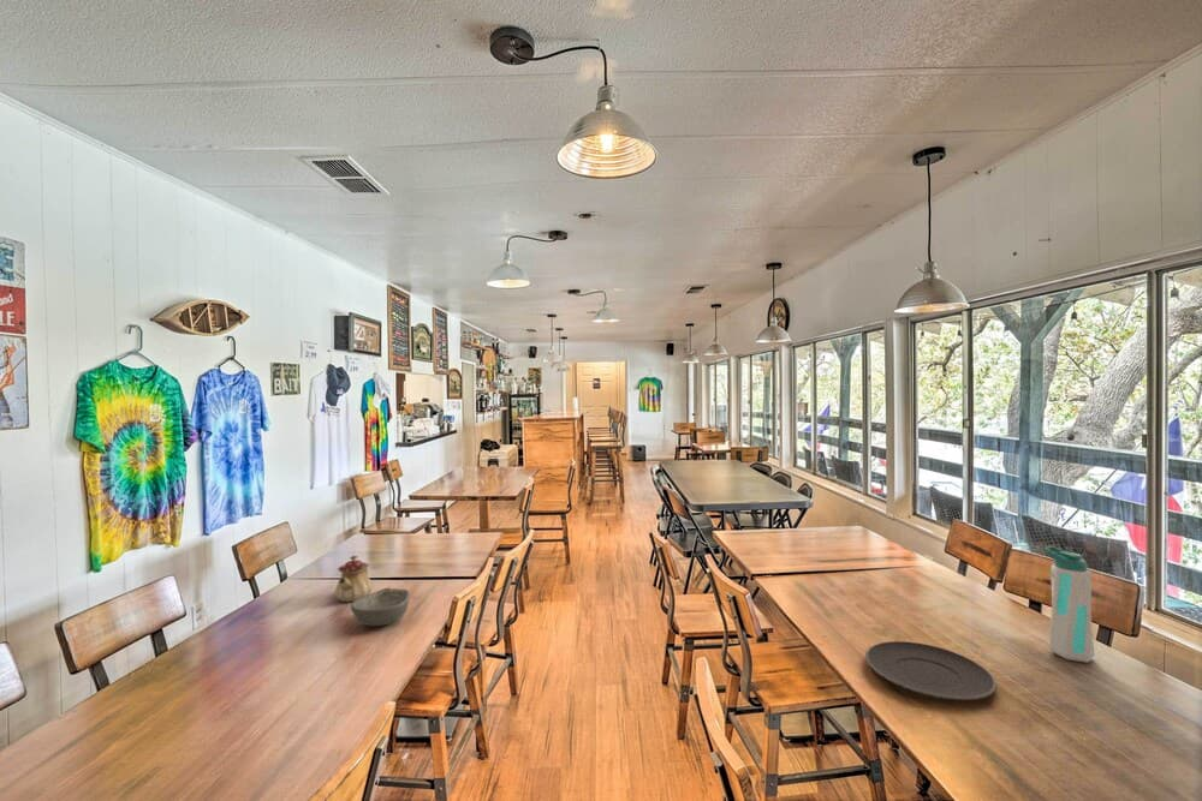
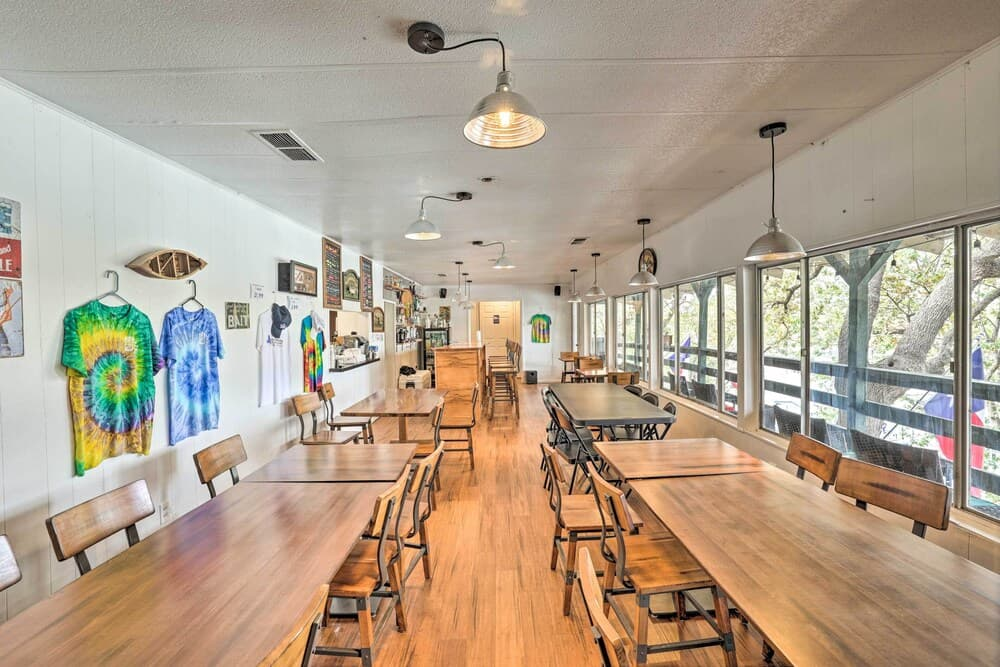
- water bottle [1041,544,1096,664]
- teapot [334,555,374,603]
- bowl [350,587,411,627]
- plate [864,640,998,703]
